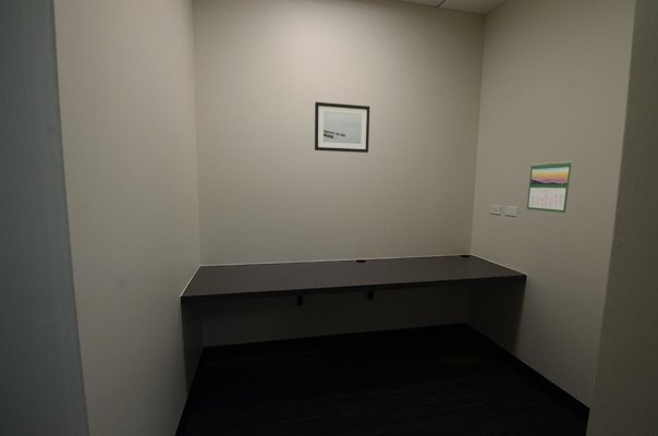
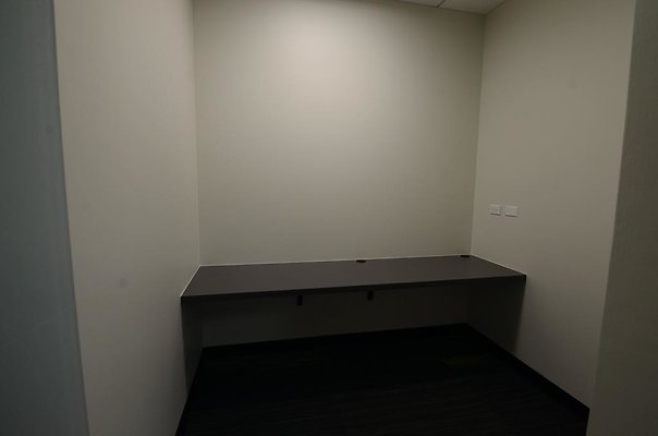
- calendar [526,160,573,214]
- wall art [314,101,370,154]
